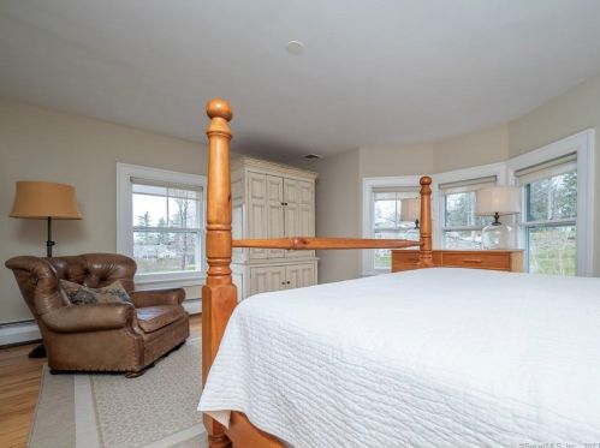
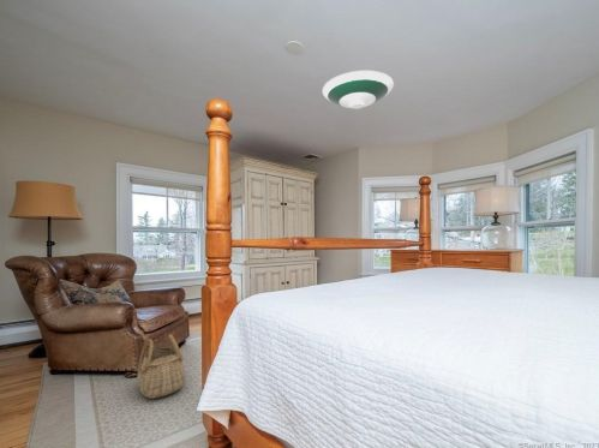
+ basket [136,333,186,400]
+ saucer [322,70,395,110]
